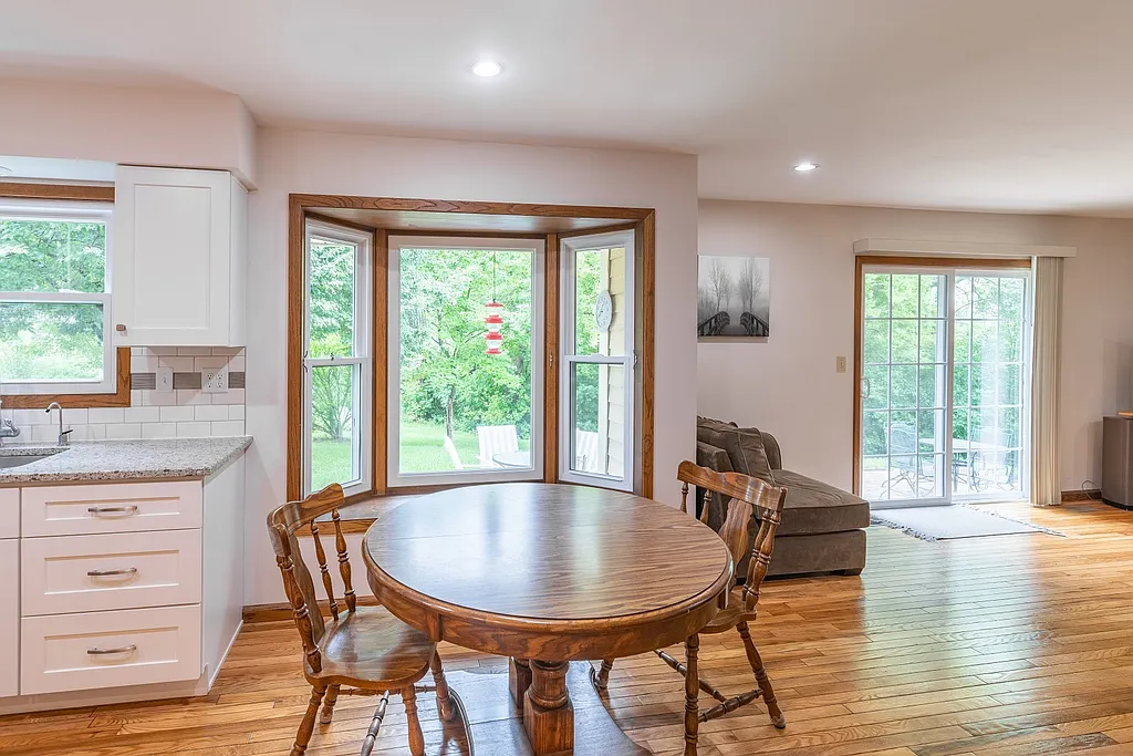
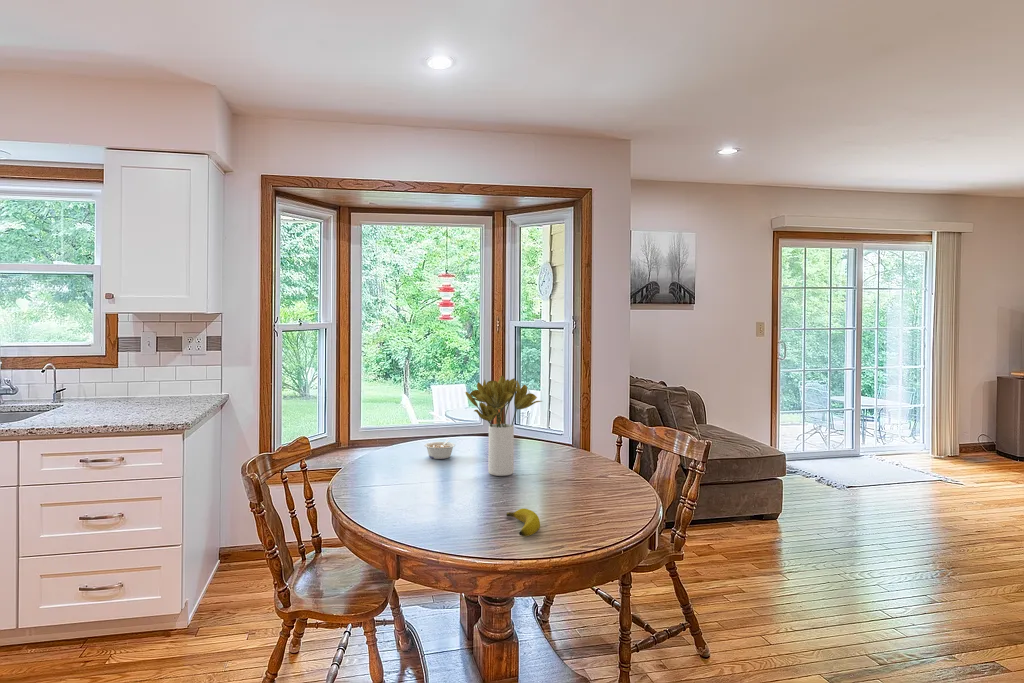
+ flower bouquet [464,375,543,477]
+ banana [505,507,541,537]
+ legume [423,437,456,460]
